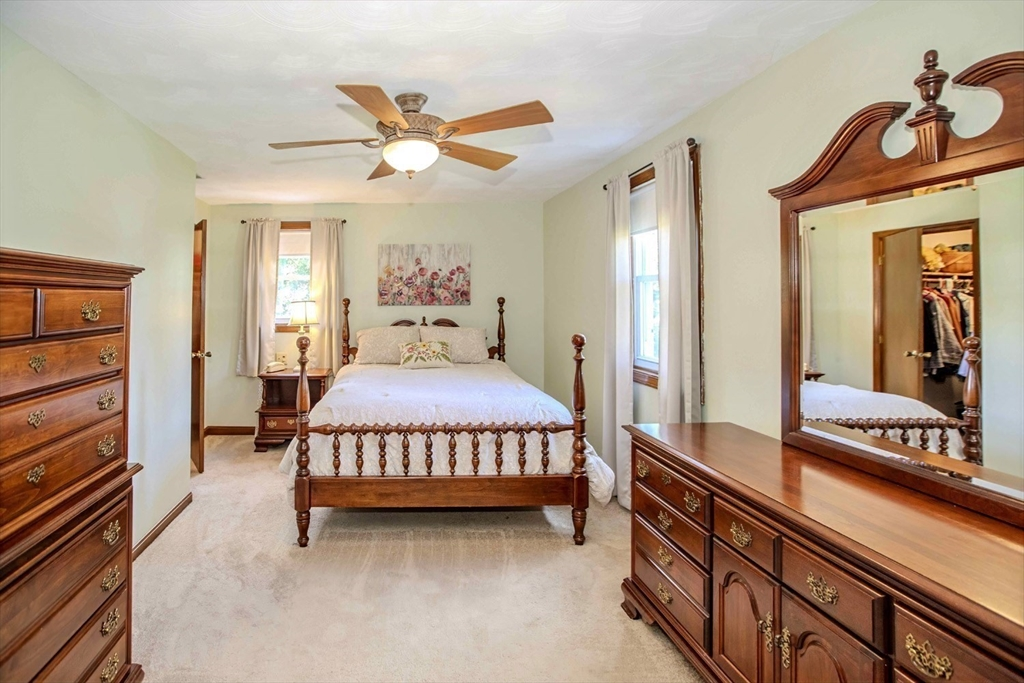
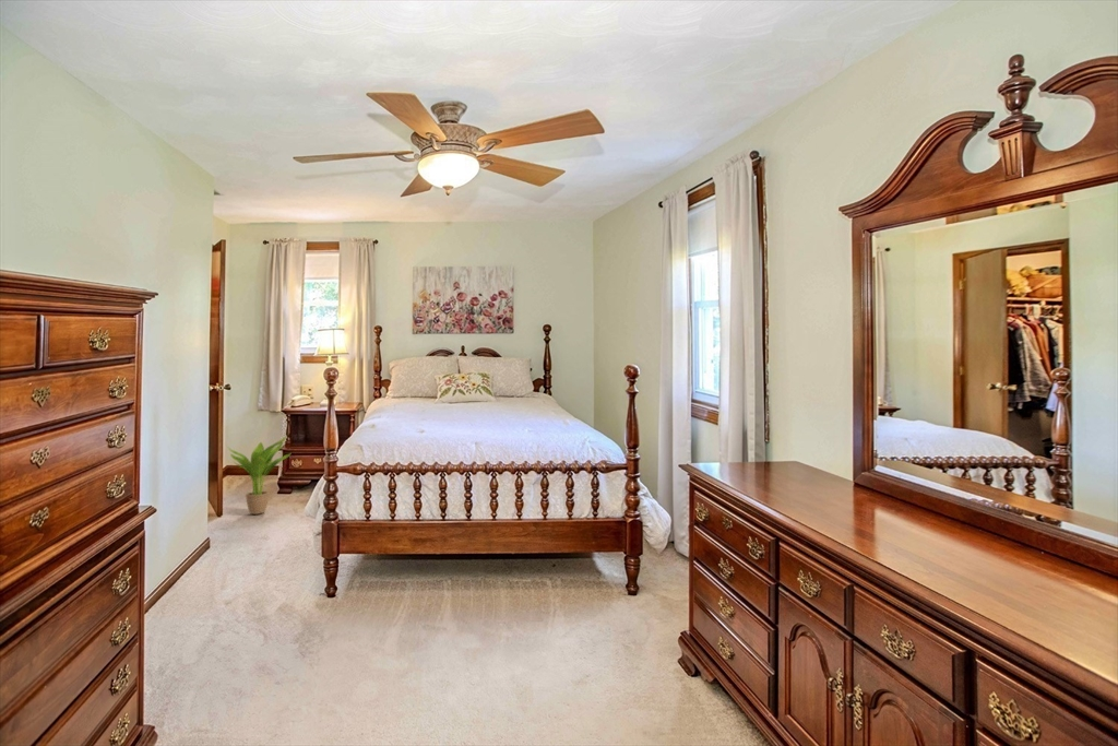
+ potted plant [227,435,292,516]
